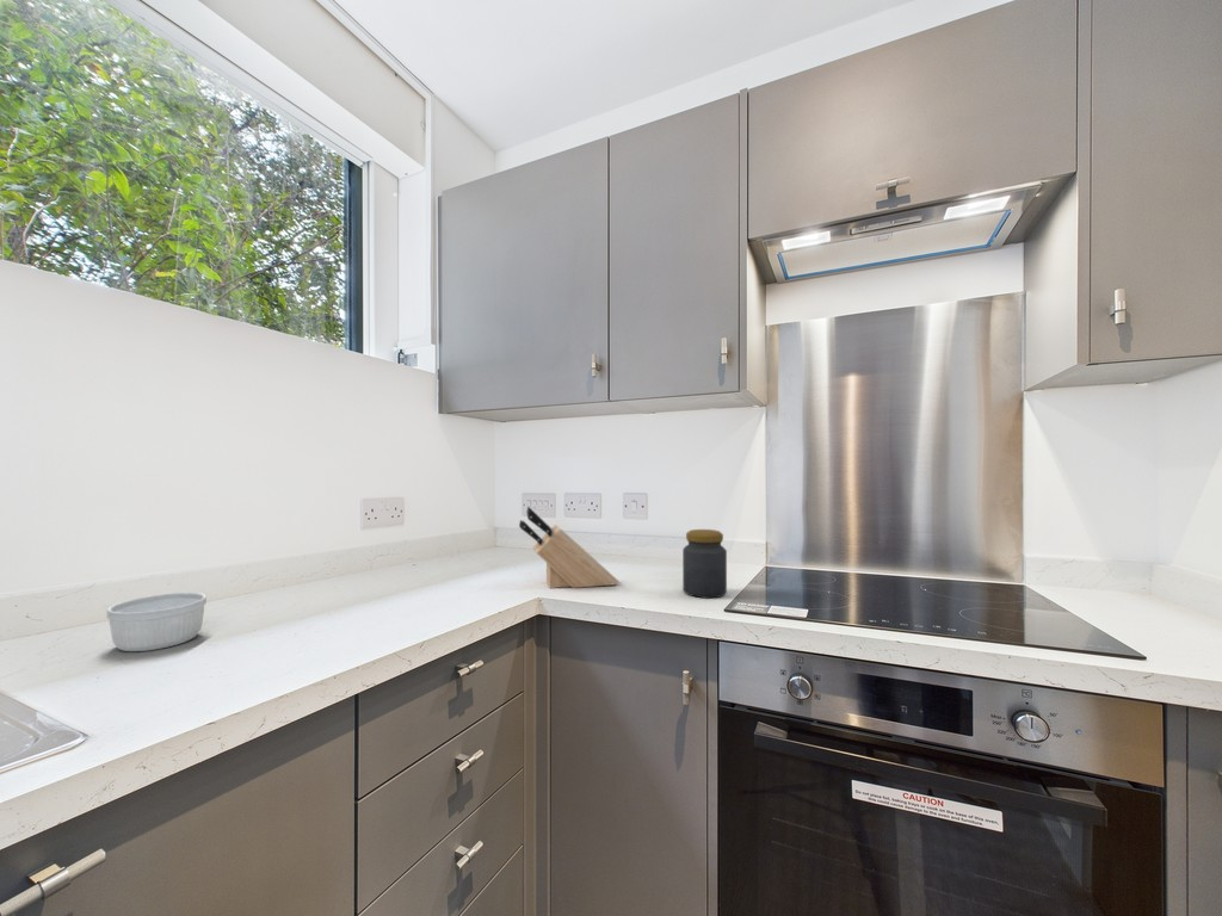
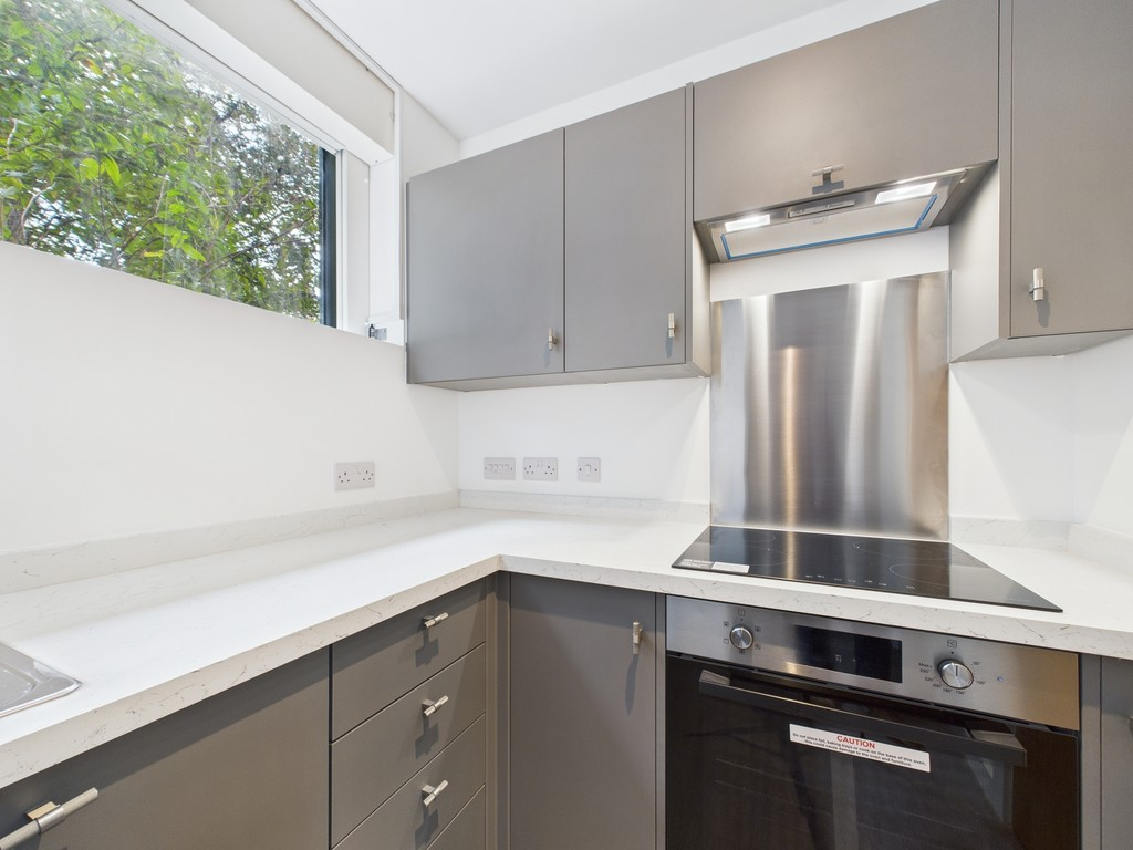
- knife block [518,506,621,589]
- ramekin [106,592,208,652]
- jar [681,528,728,599]
